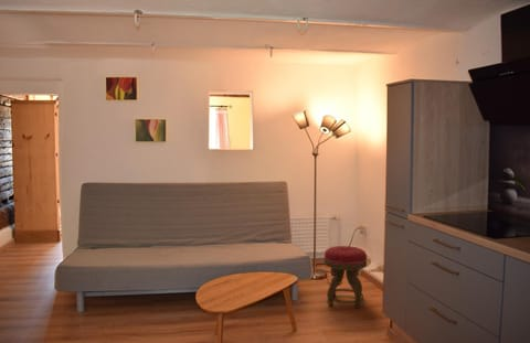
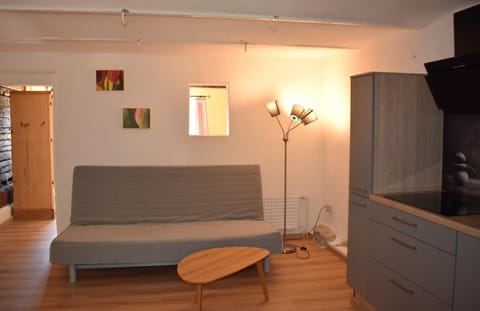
- stool [324,245,368,309]
